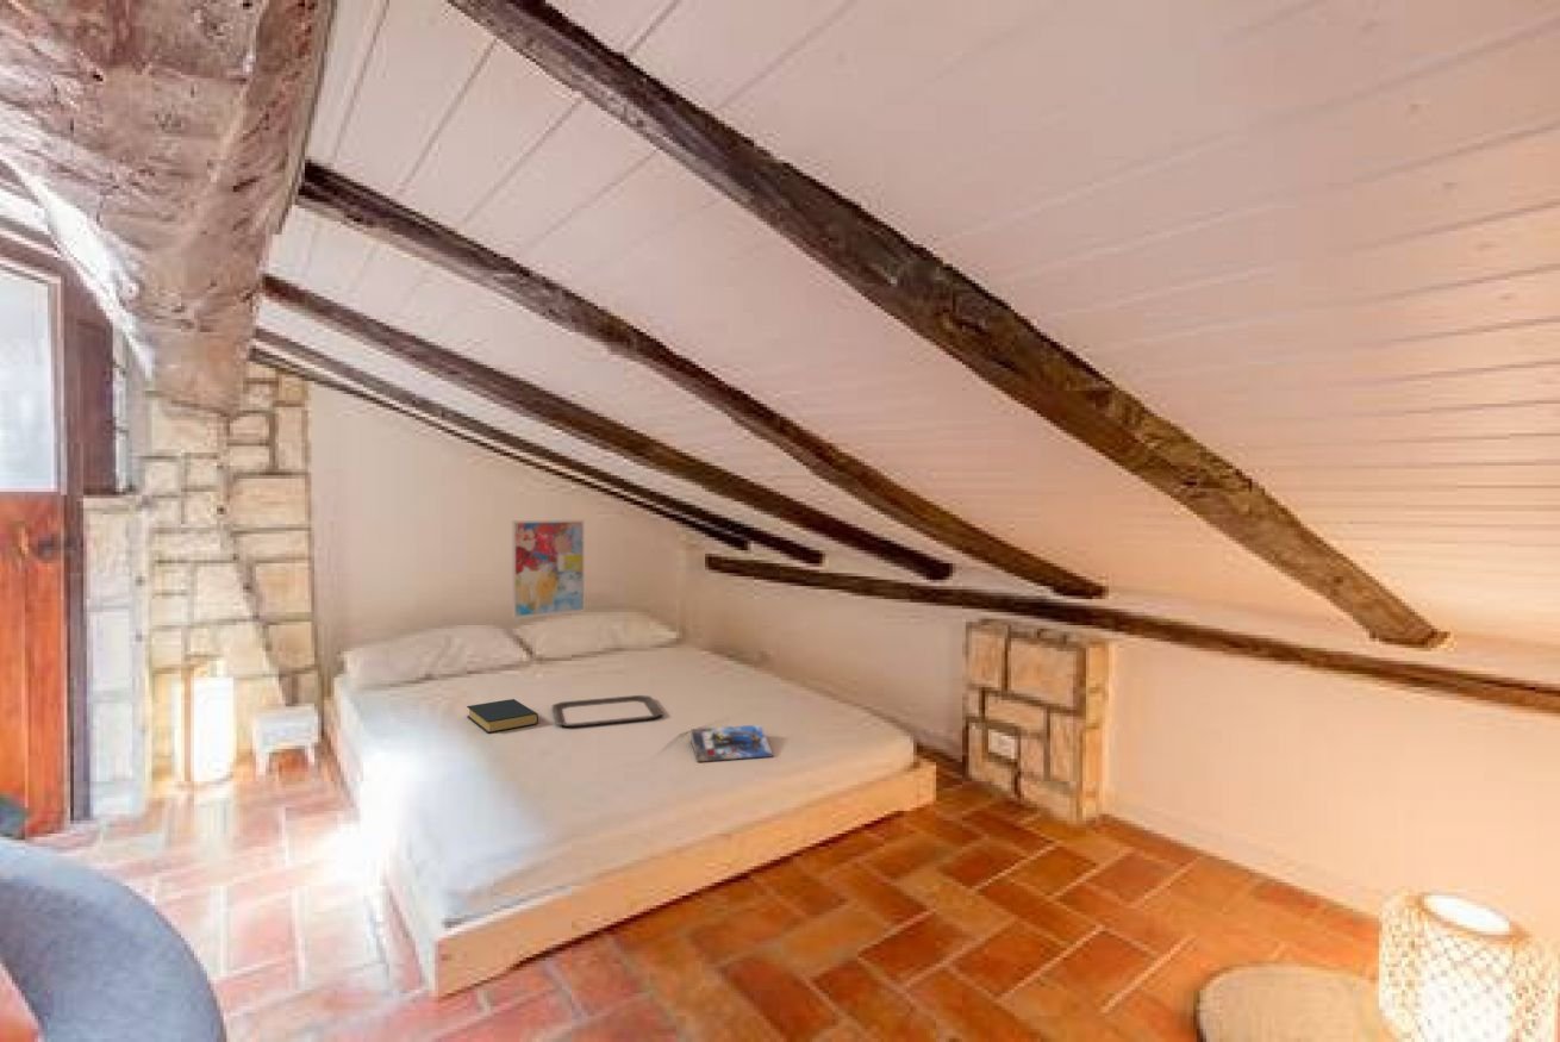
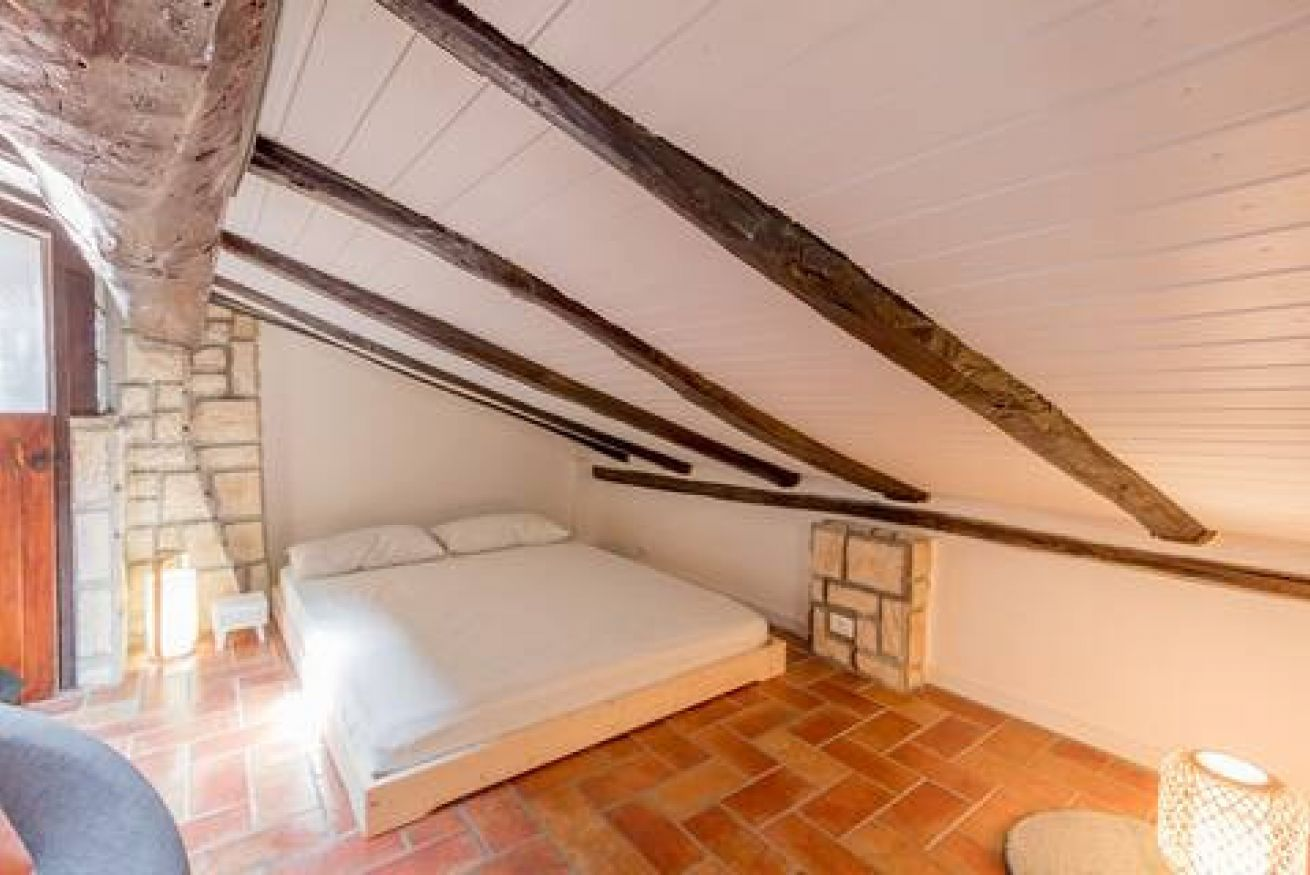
- wall art [511,518,586,620]
- tray [551,694,664,728]
- magazine [689,724,774,763]
- hardback book [466,698,539,735]
